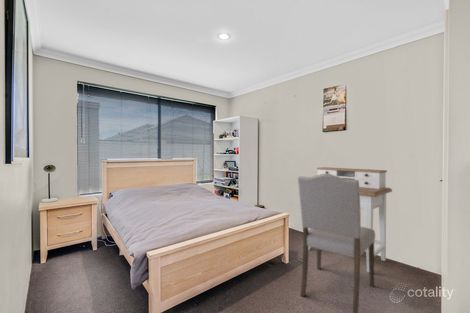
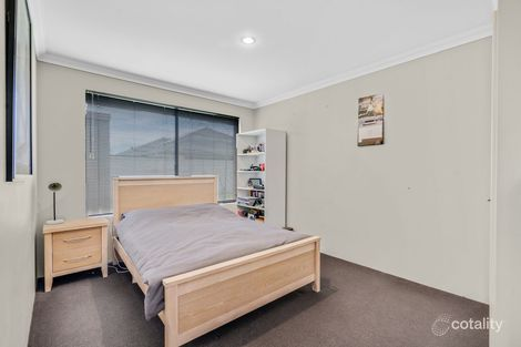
- desk [308,166,393,273]
- chair [297,174,376,313]
